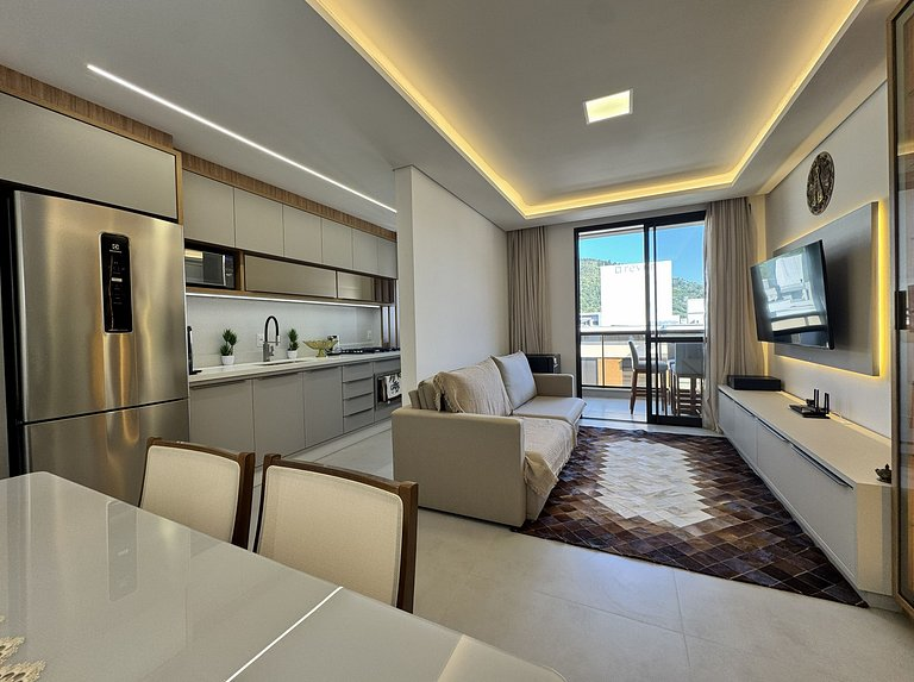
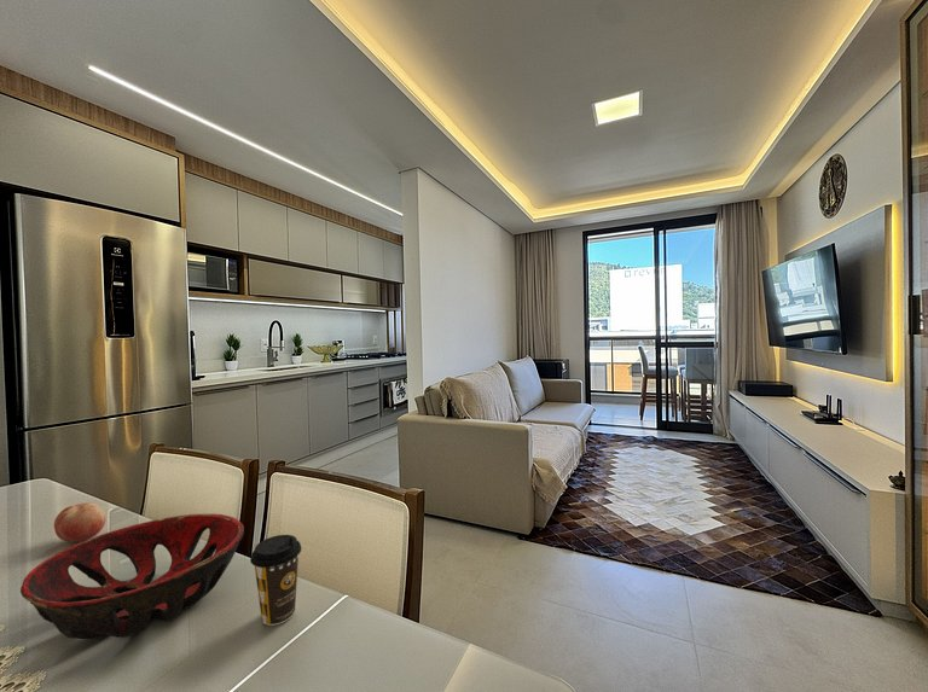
+ fruit [53,502,108,542]
+ decorative bowl [19,513,245,641]
+ coffee cup [249,534,302,627]
